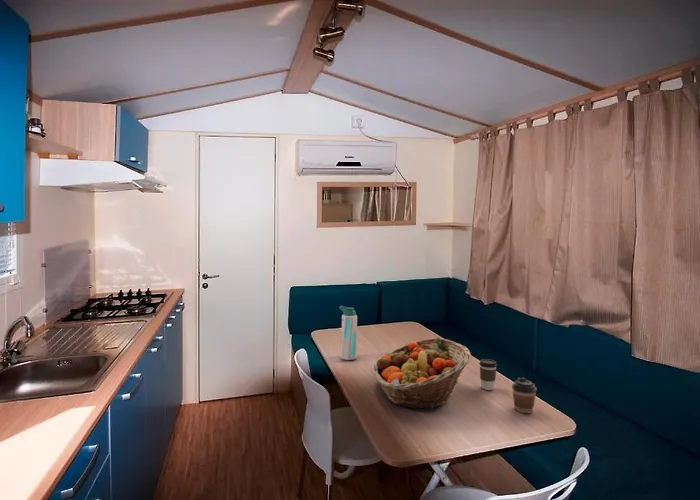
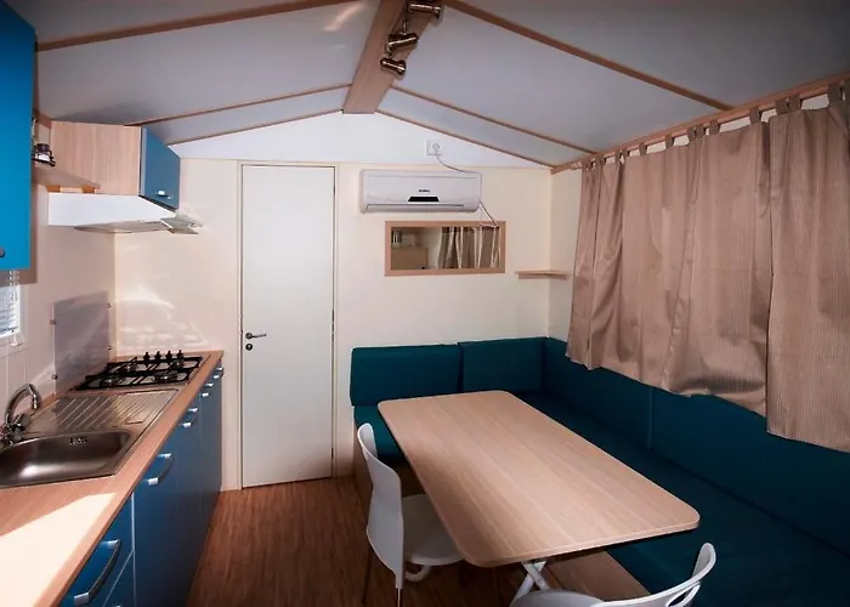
- water bottle [338,305,358,361]
- coffee cup [478,358,498,391]
- fruit basket [372,337,472,411]
- coffee cup [511,377,538,414]
